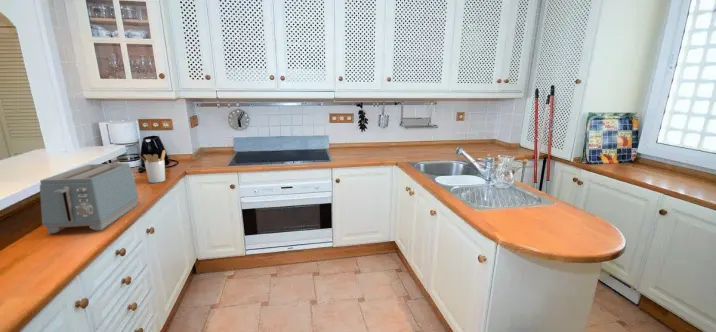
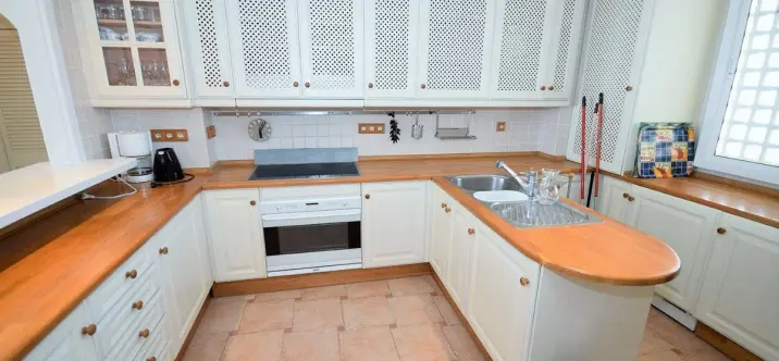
- toaster [39,162,139,234]
- utensil holder [139,149,167,184]
